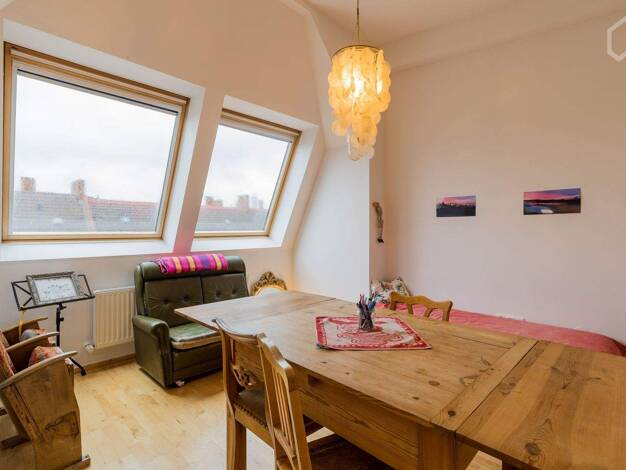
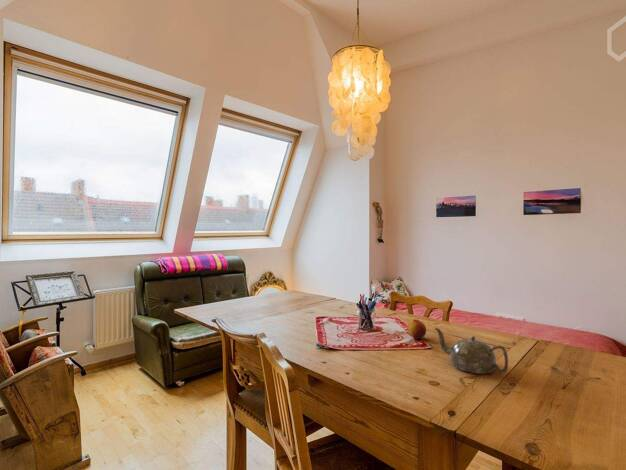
+ fruit [406,318,427,340]
+ teapot [434,327,509,375]
